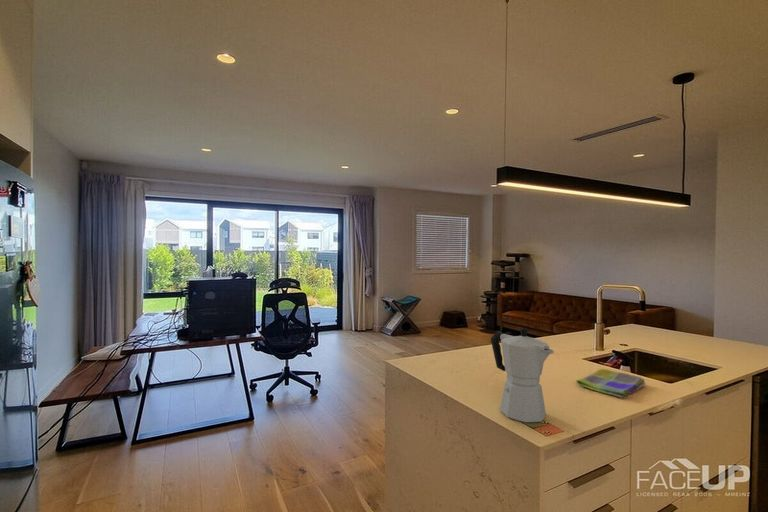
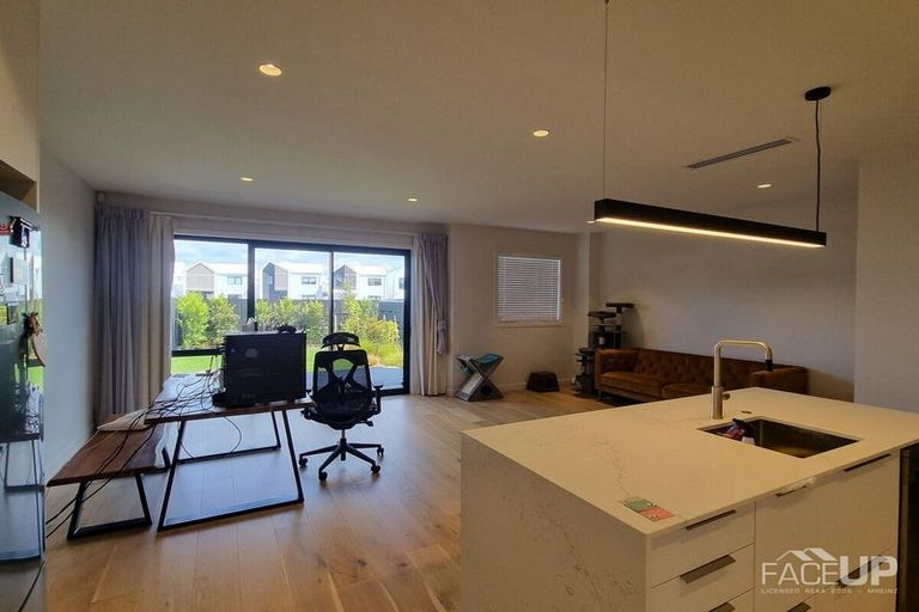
- dish towel [575,368,647,399]
- moka pot [490,327,555,423]
